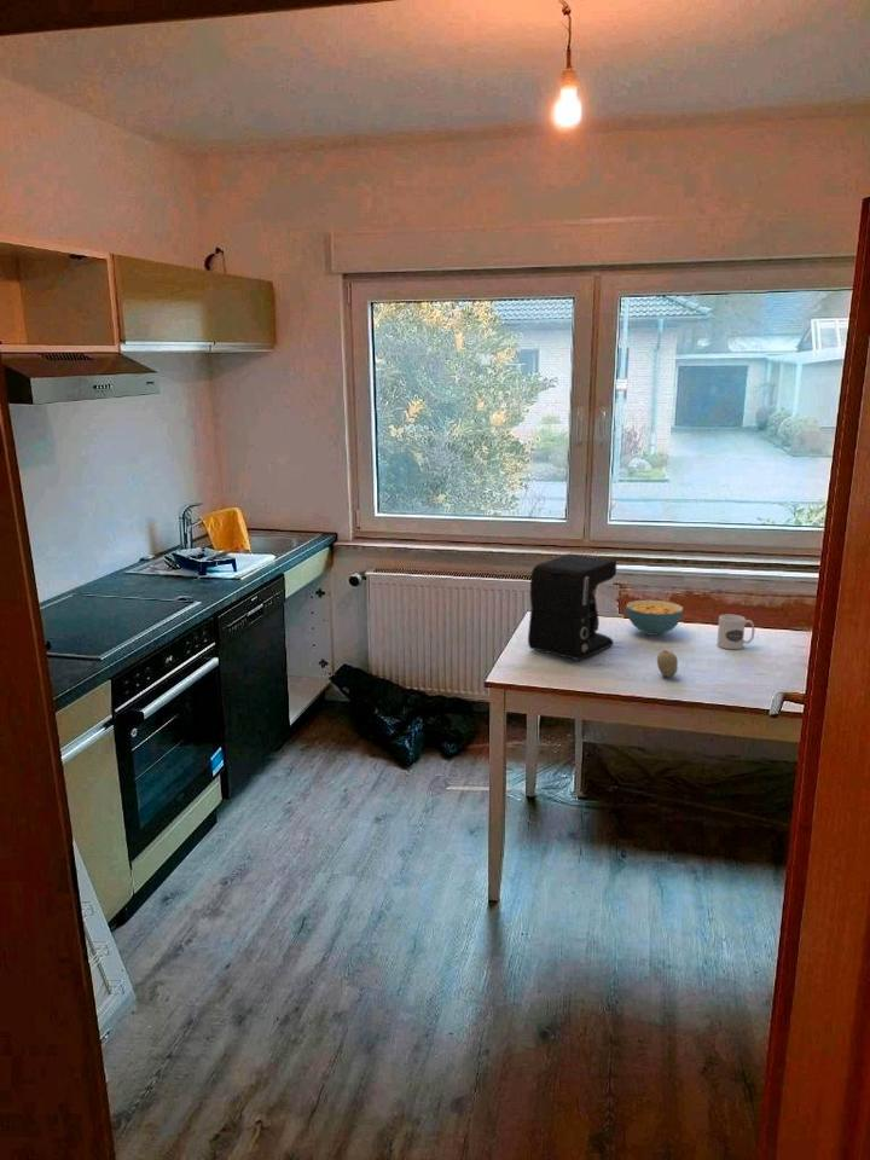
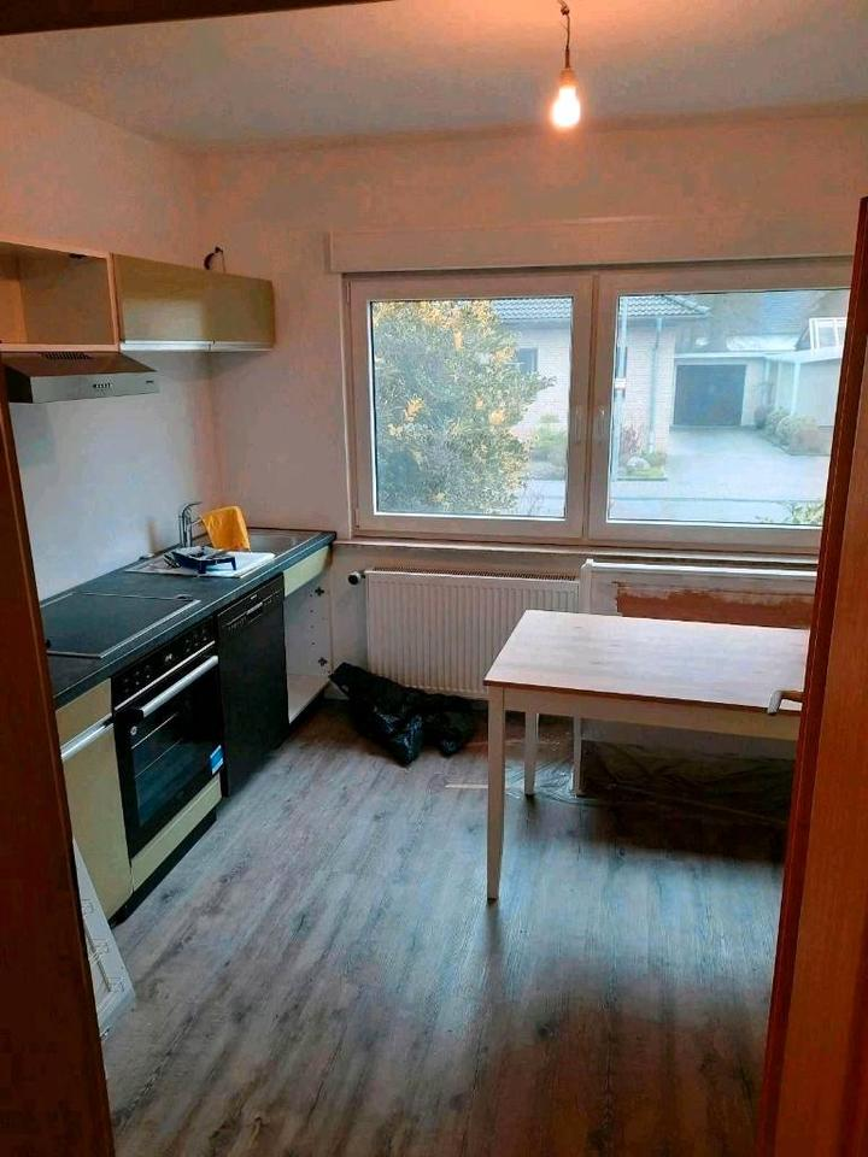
- cereal bowl [625,598,684,637]
- coffee maker [527,553,617,661]
- fruit [656,649,679,678]
- mug [717,614,756,650]
